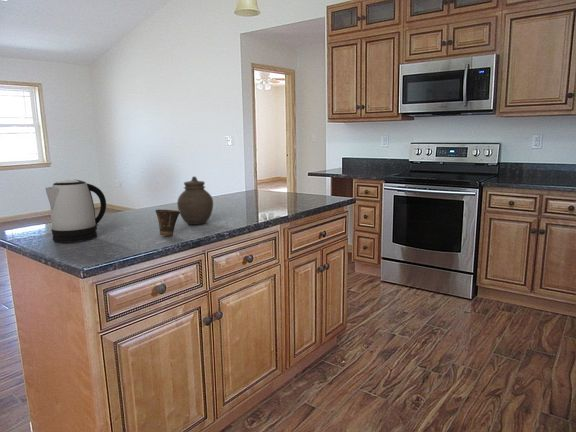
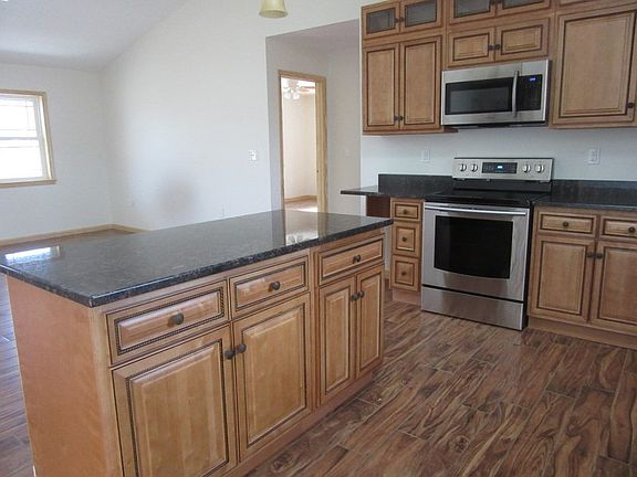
- cup [154,209,180,237]
- jar [176,175,214,226]
- kettle [44,179,107,243]
